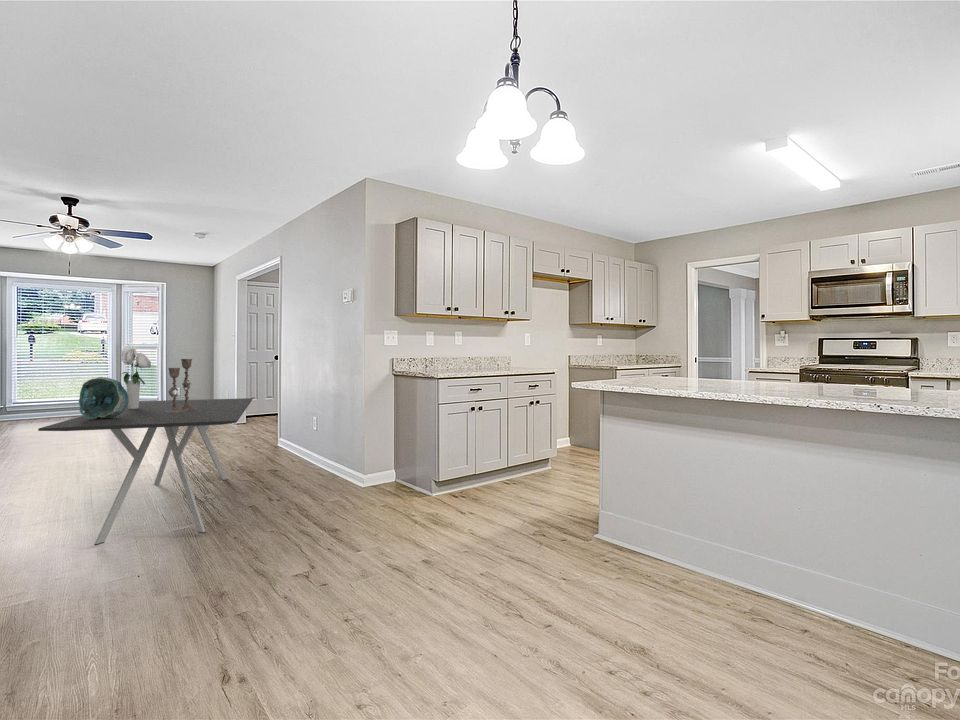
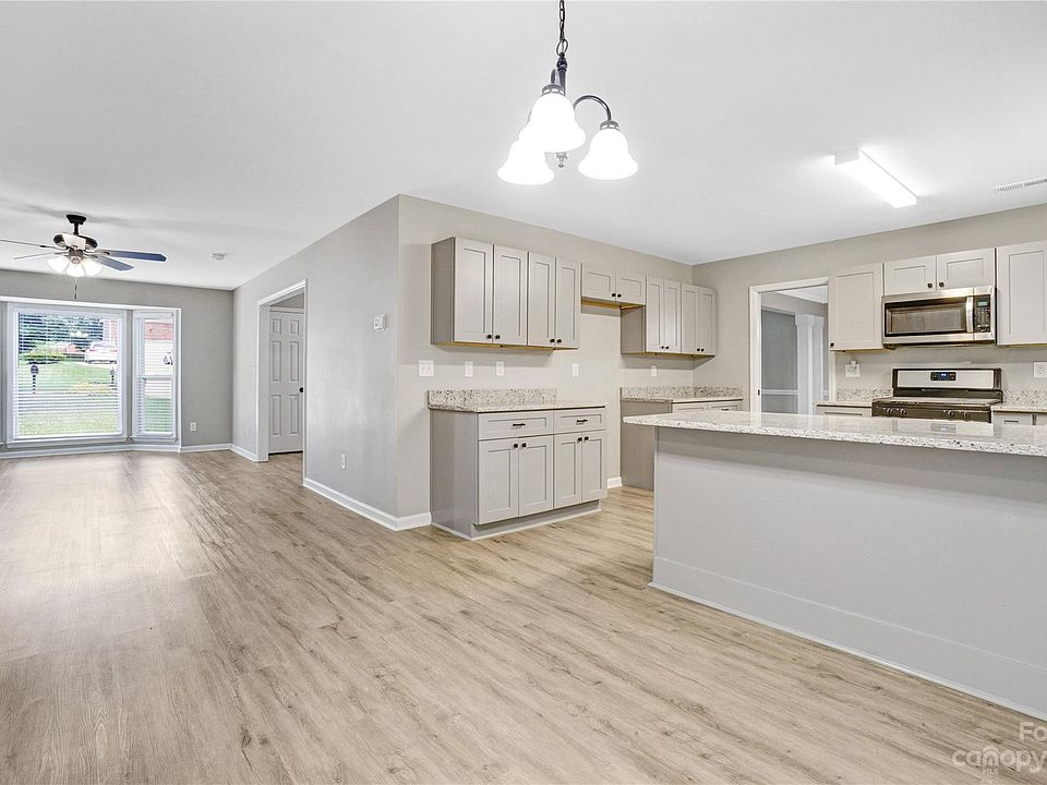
- bouquet [120,344,152,409]
- decorative bowl [78,376,129,420]
- candlestick [164,358,198,413]
- dining table [37,397,253,547]
